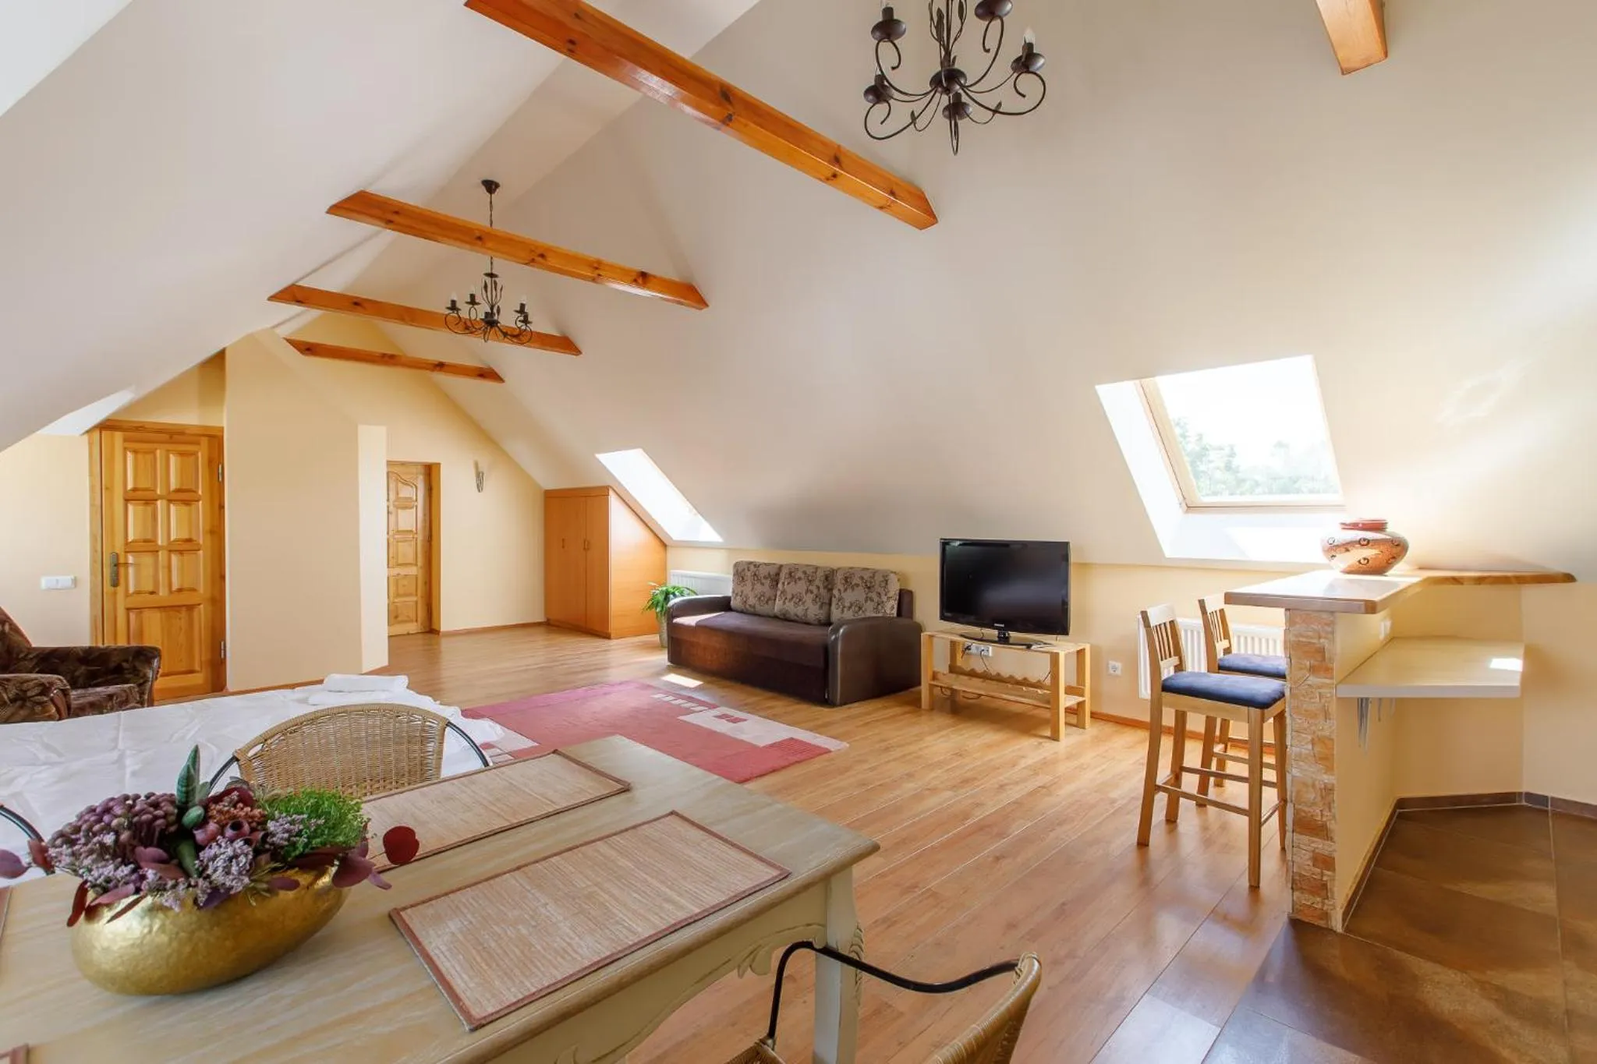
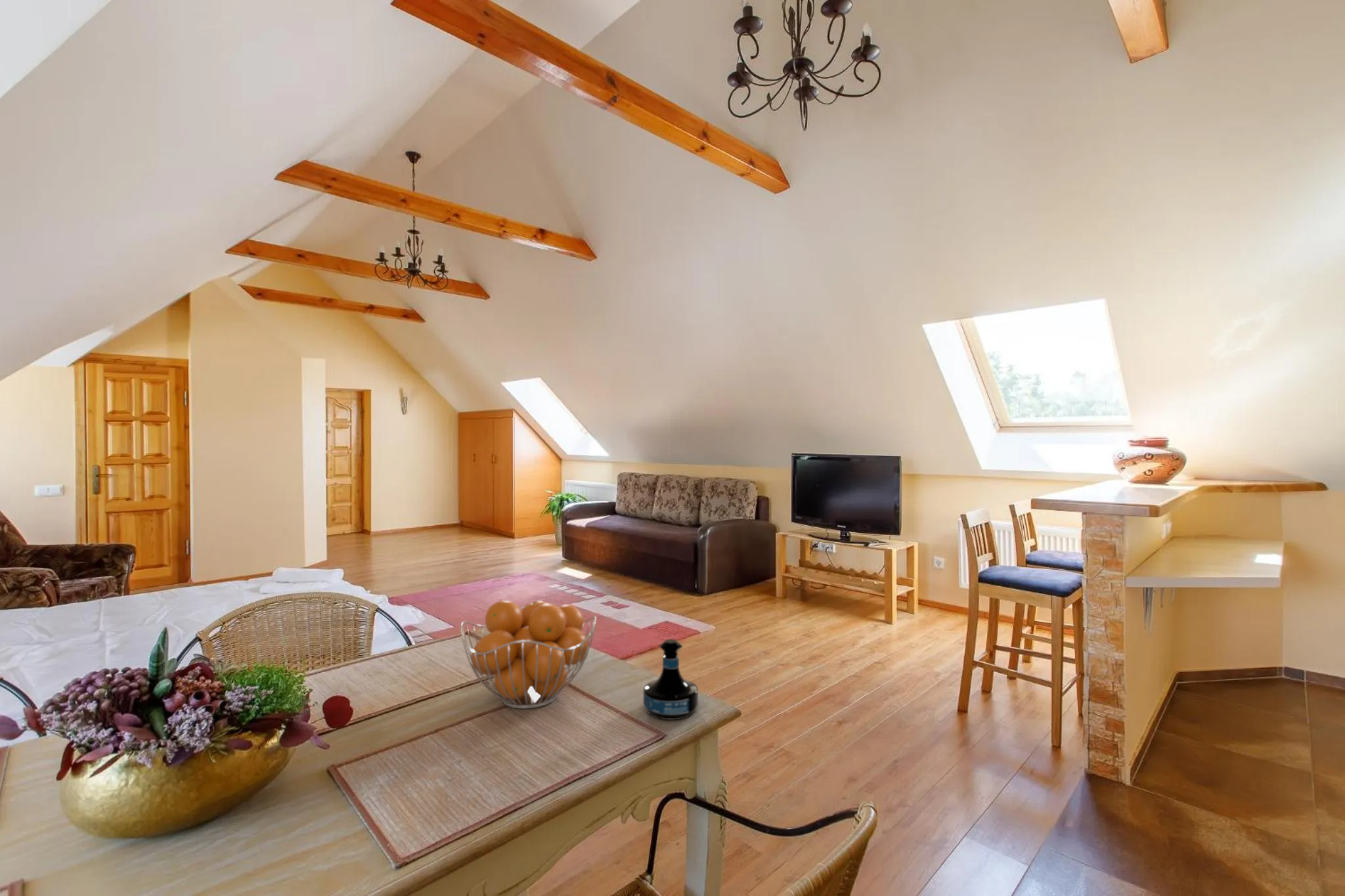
+ fruit basket [460,599,597,710]
+ tequila bottle [643,638,699,720]
